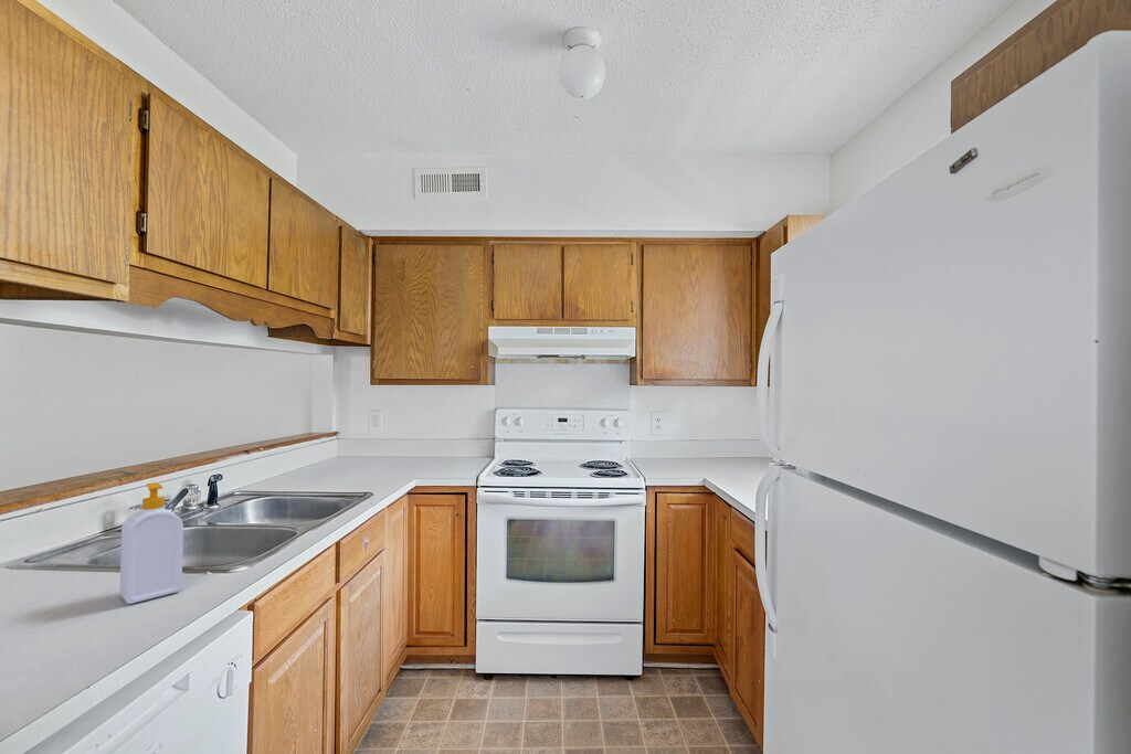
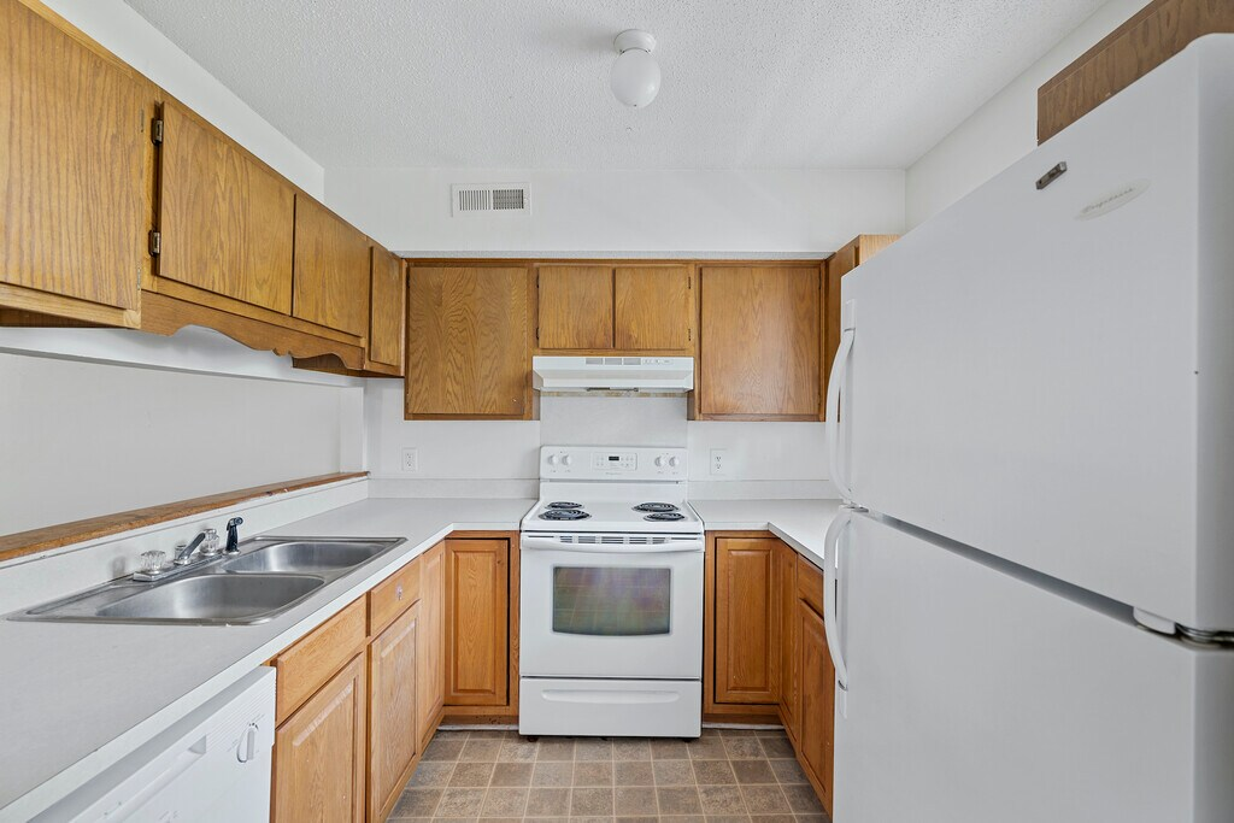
- soap bottle [119,481,184,605]
